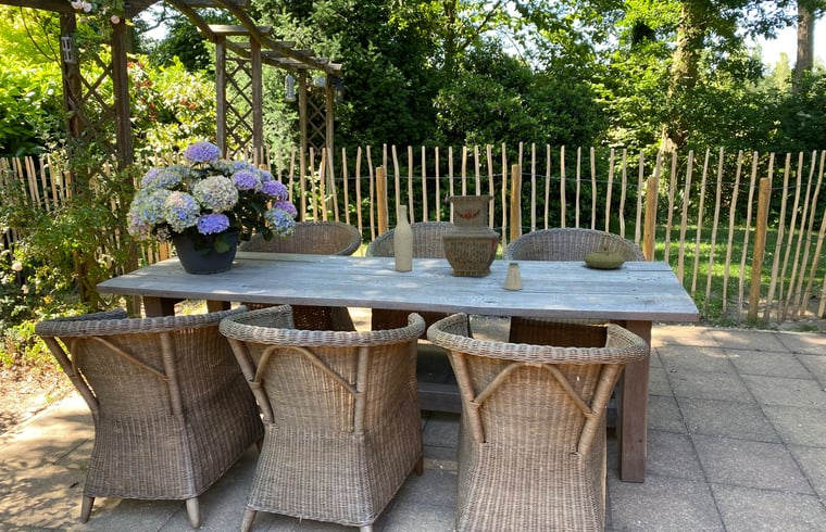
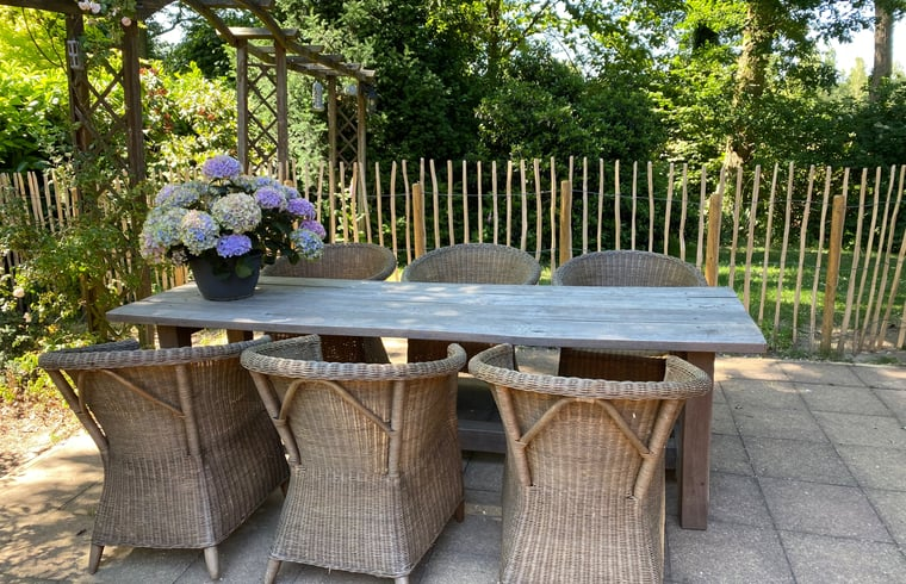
- wine bottle [392,204,414,273]
- vase [441,194,501,278]
- teapot [583,233,627,269]
- saltshaker [503,262,524,291]
